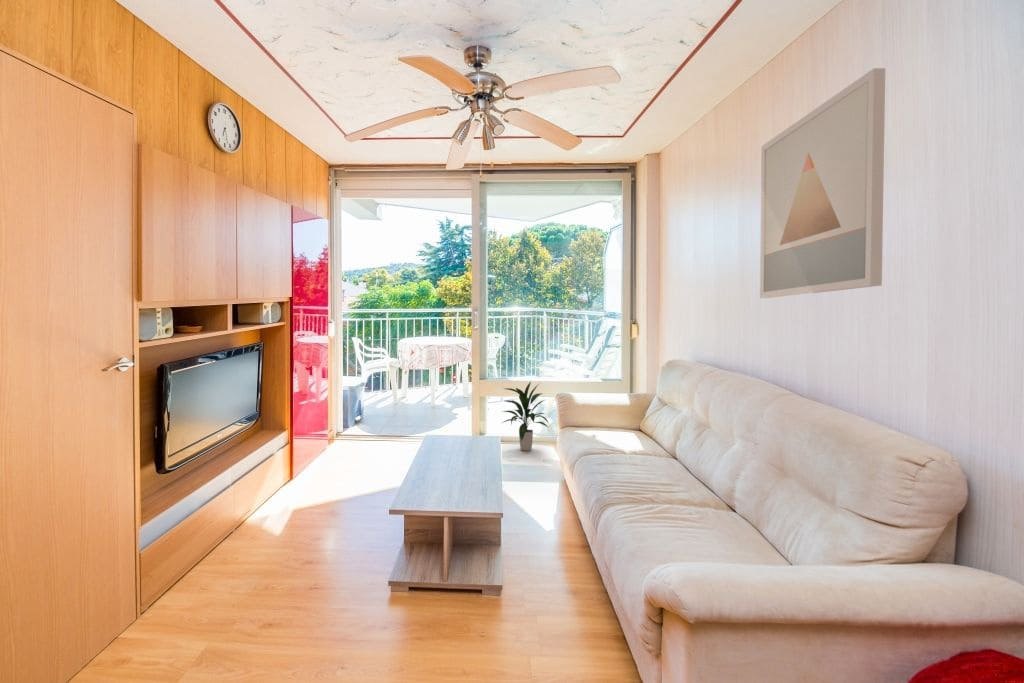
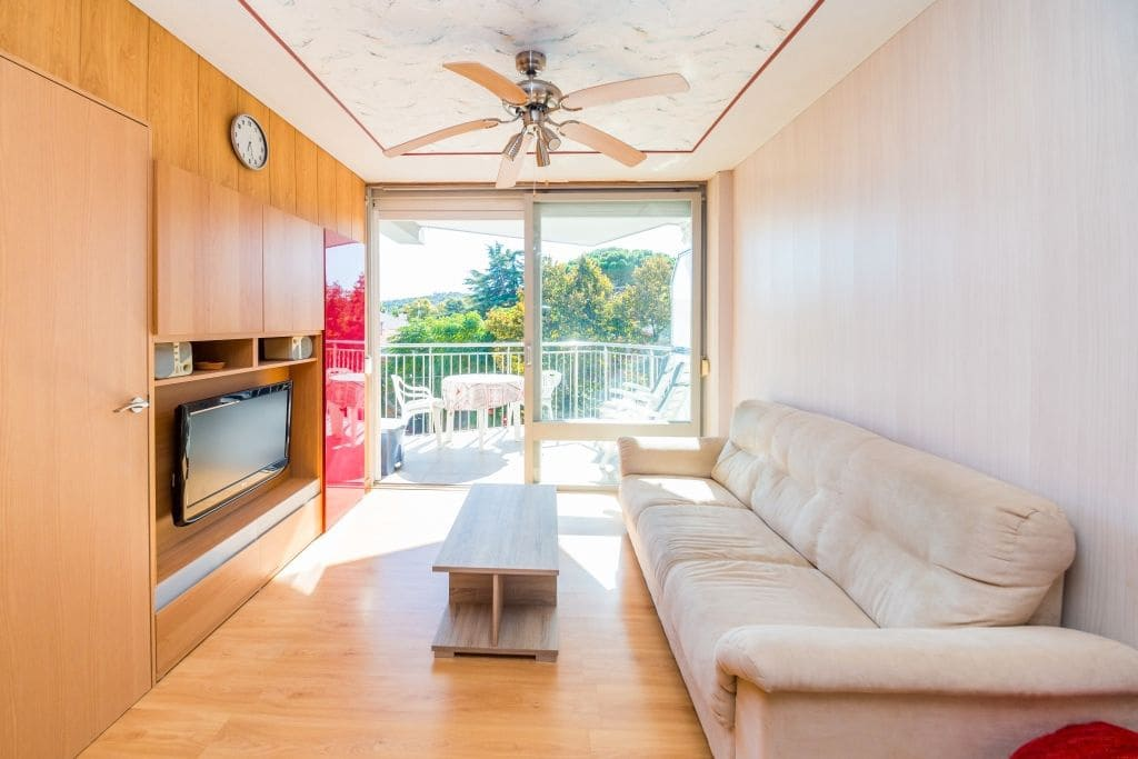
- wall art [759,67,886,299]
- indoor plant [501,380,550,451]
